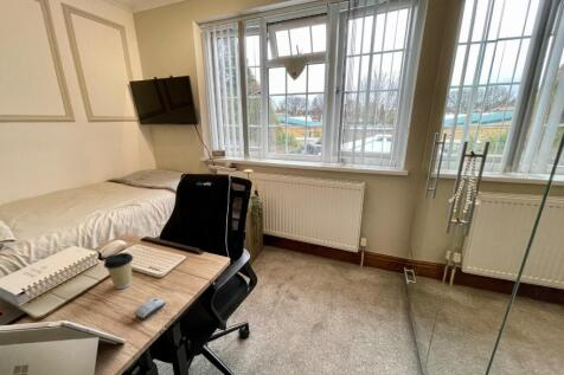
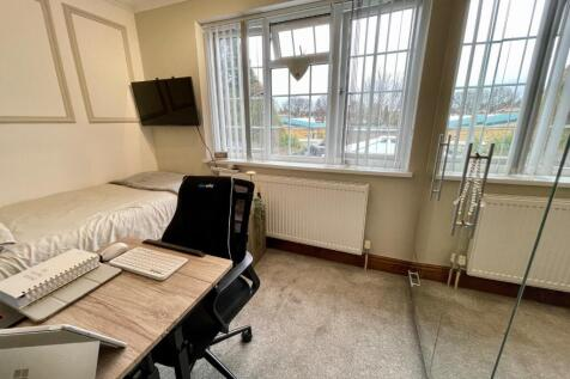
- coffee cup [103,252,134,290]
- computer mouse [134,297,166,321]
